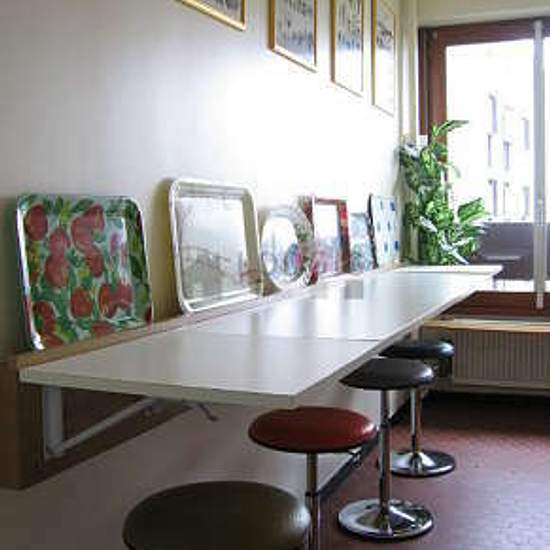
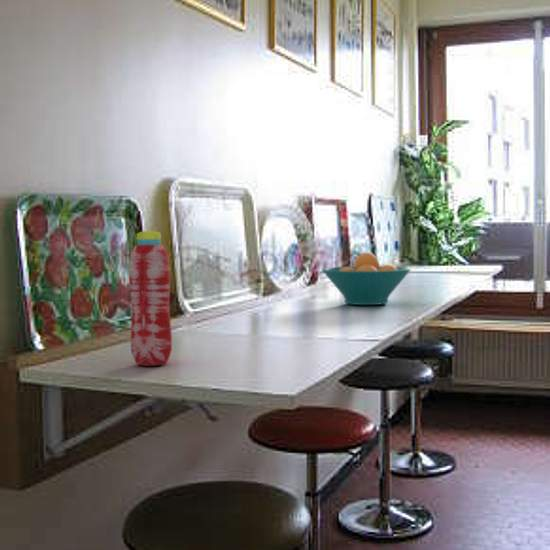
+ water bottle [128,230,177,367]
+ fruit bowl [321,252,412,306]
